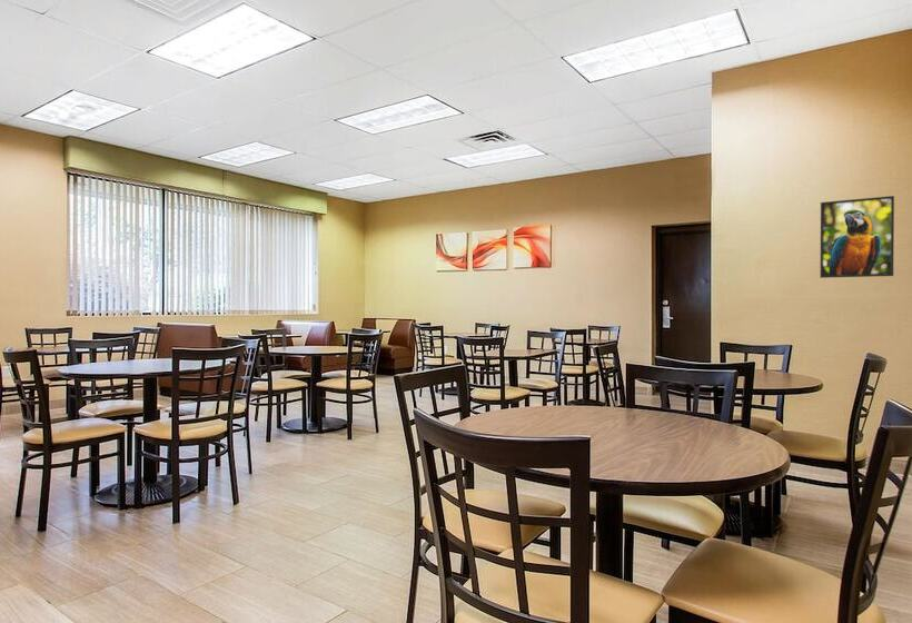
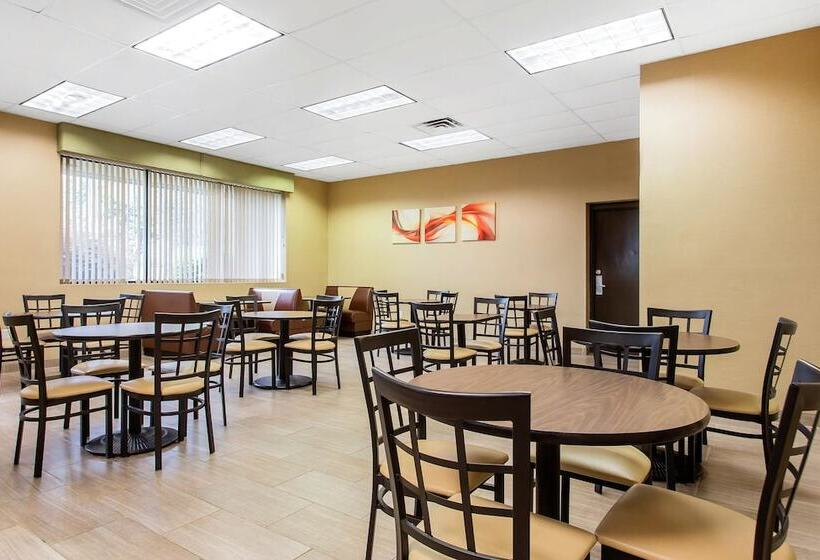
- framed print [819,195,895,279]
